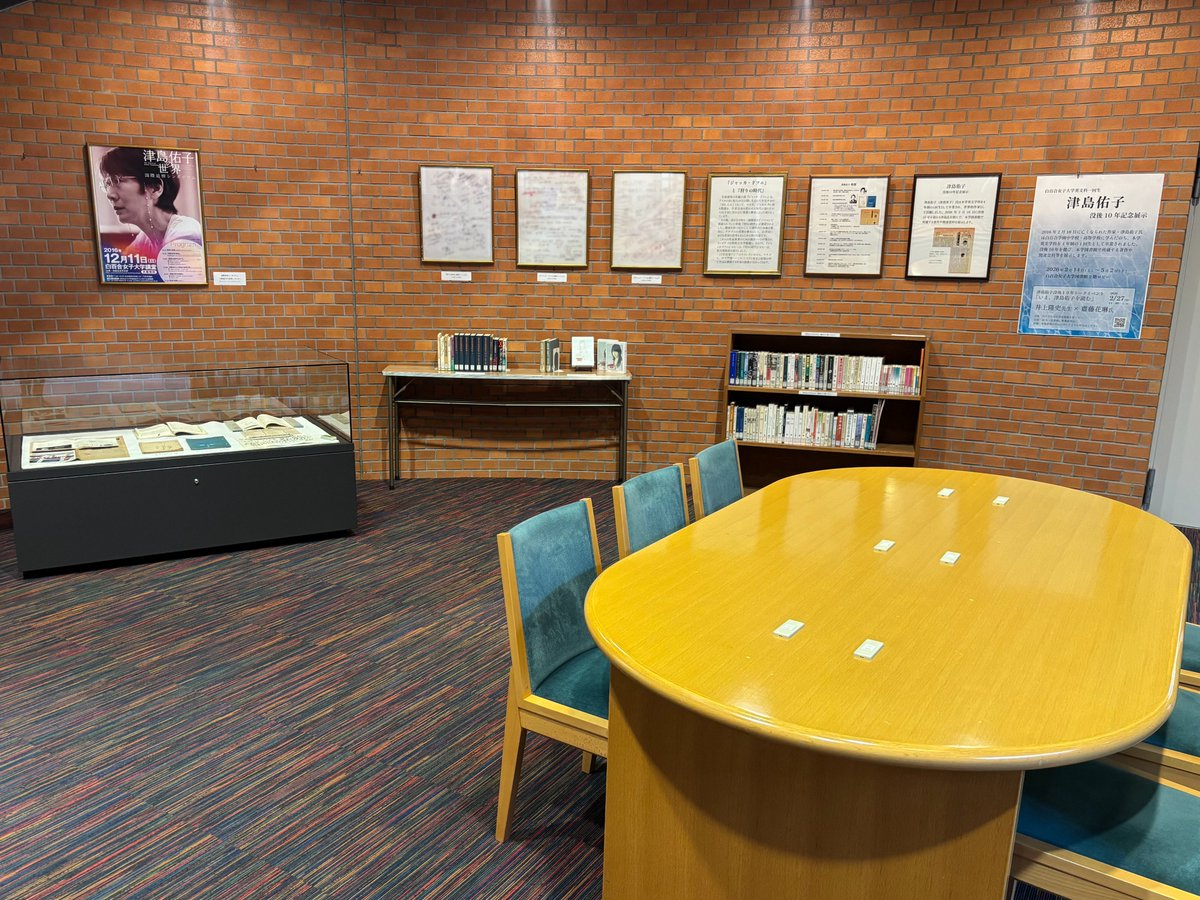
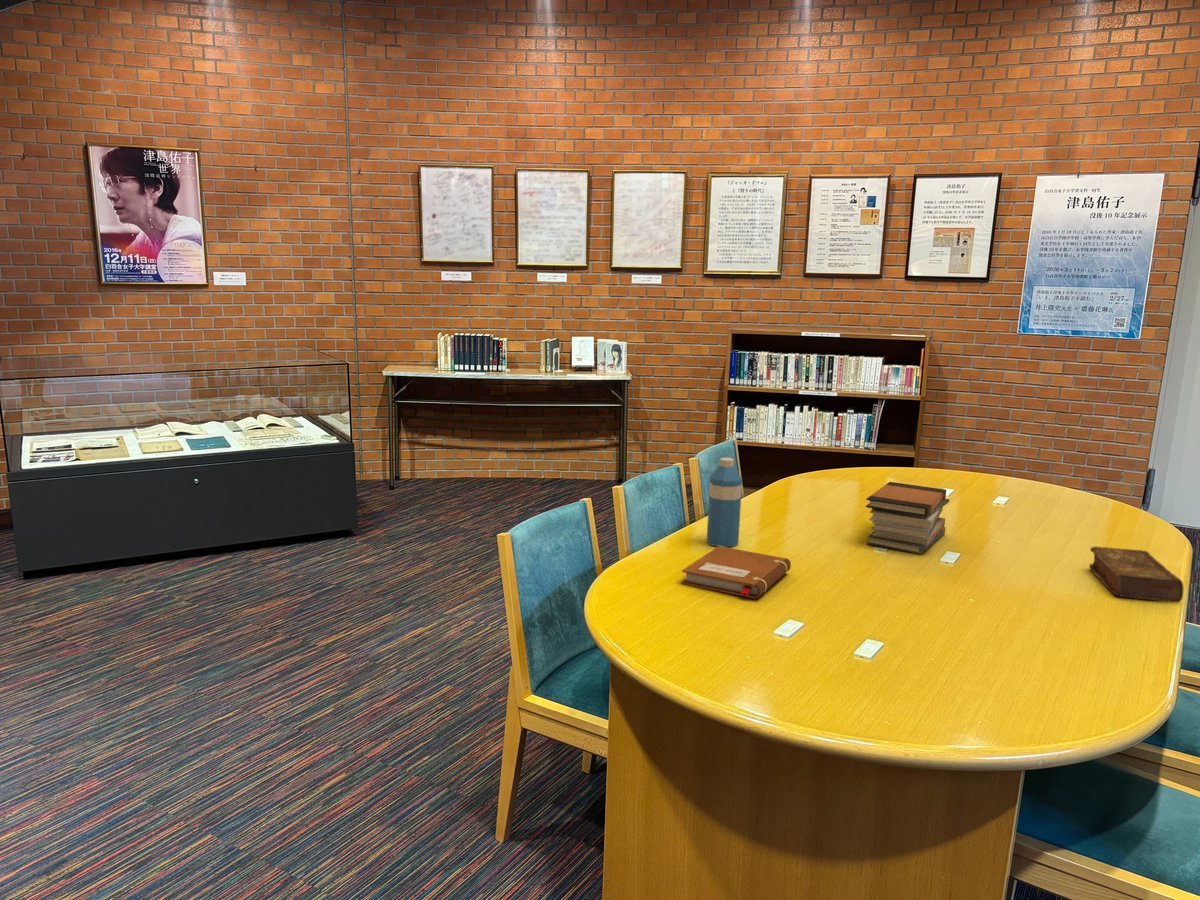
+ notebook [681,546,792,599]
+ book [1088,546,1185,603]
+ book stack [865,481,950,555]
+ water bottle [706,457,743,548]
